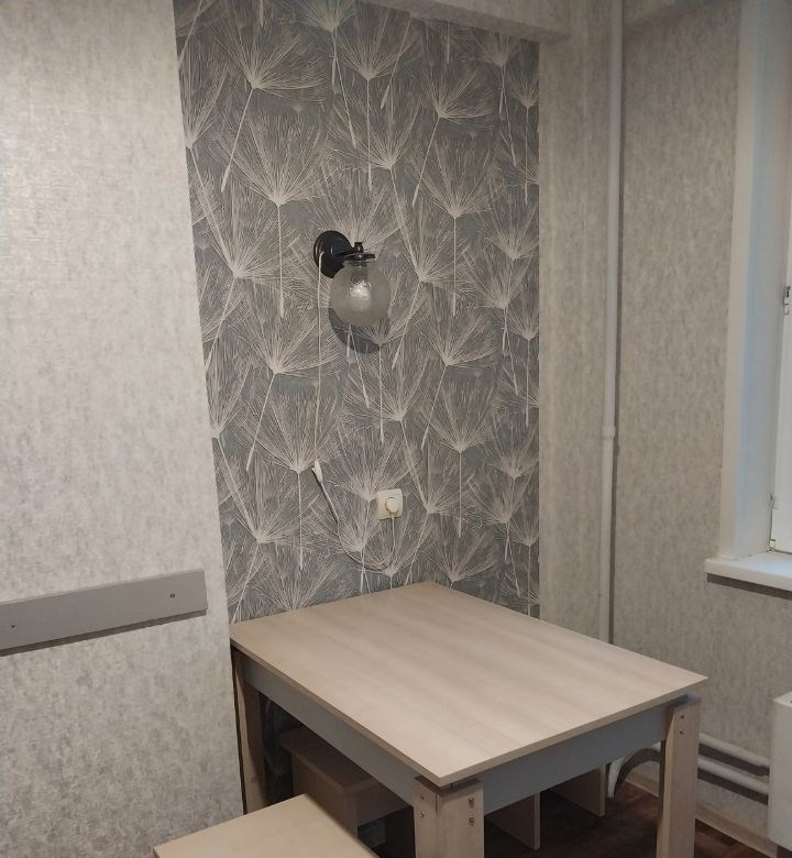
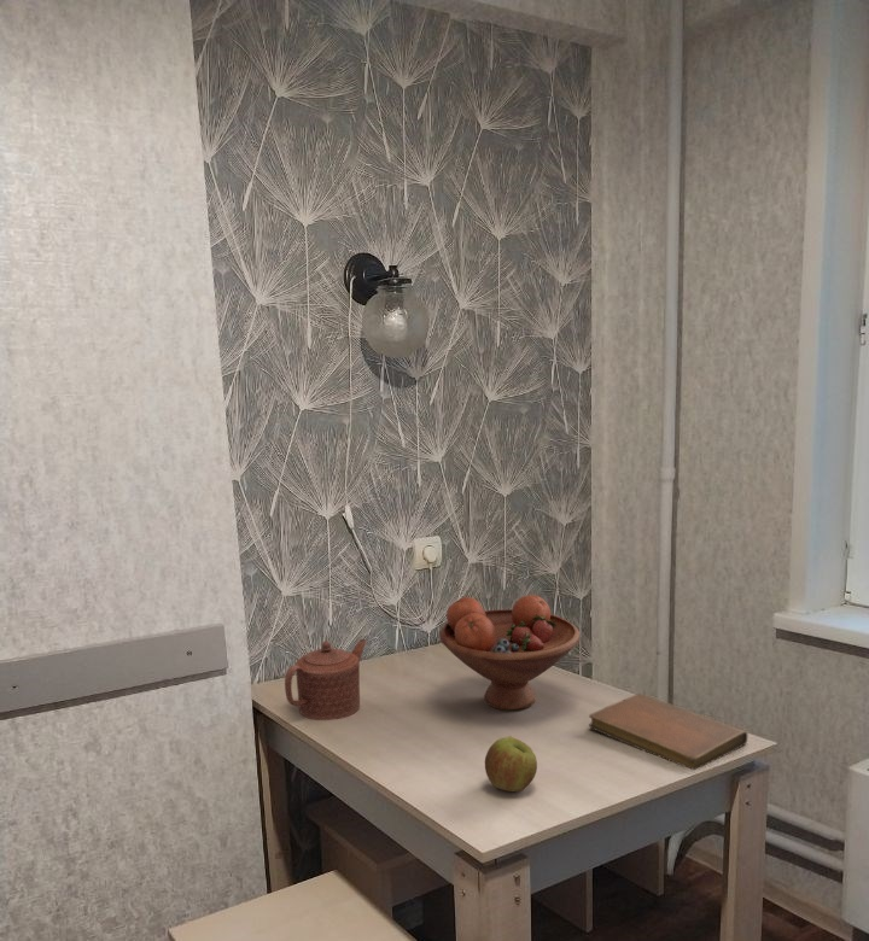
+ notebook [588,692,748,771]
+ apple [484,736,538,793]
+ fruit bowl [438,594,582,712]
+ teapot [284,638,367,721]
